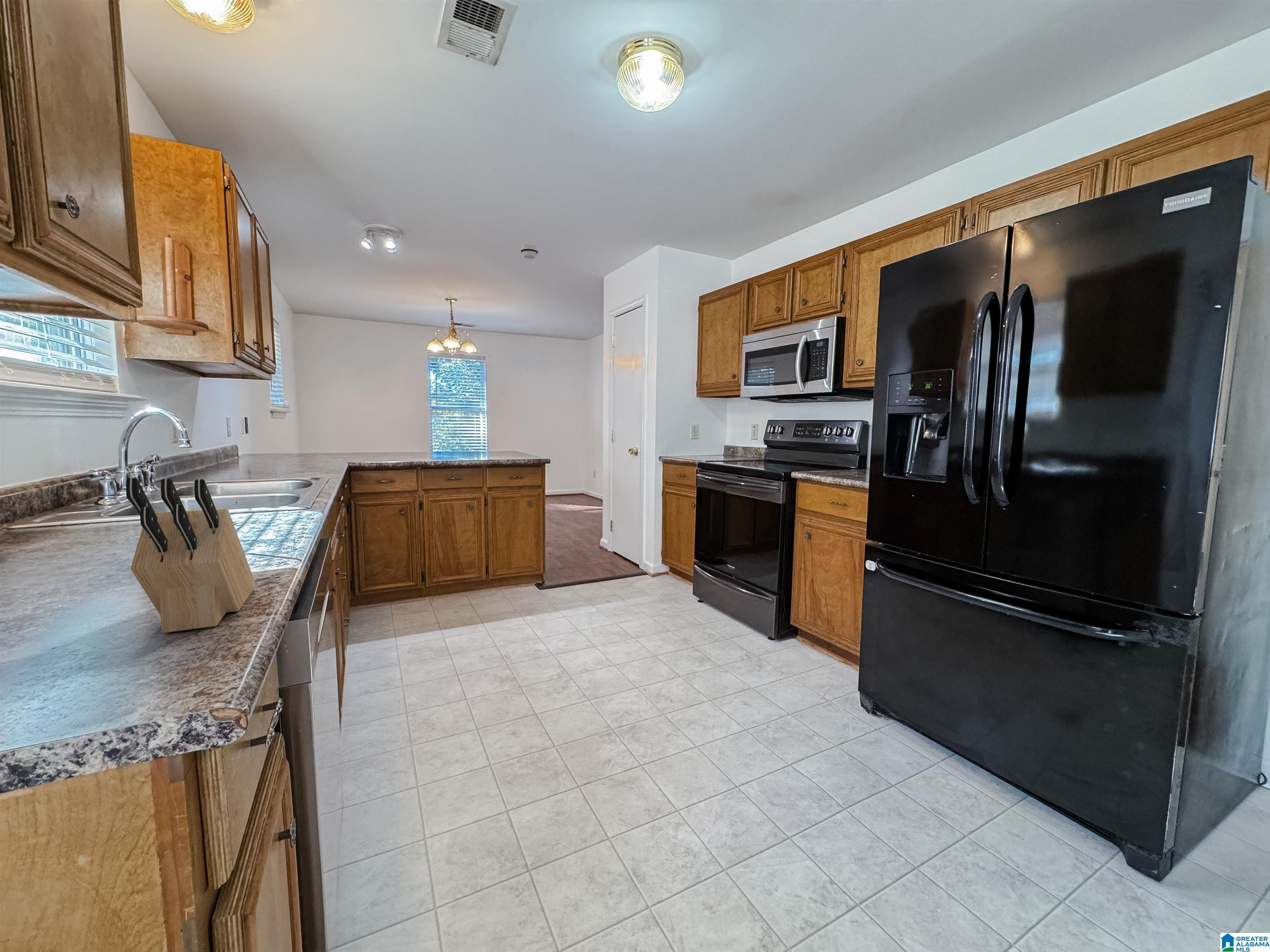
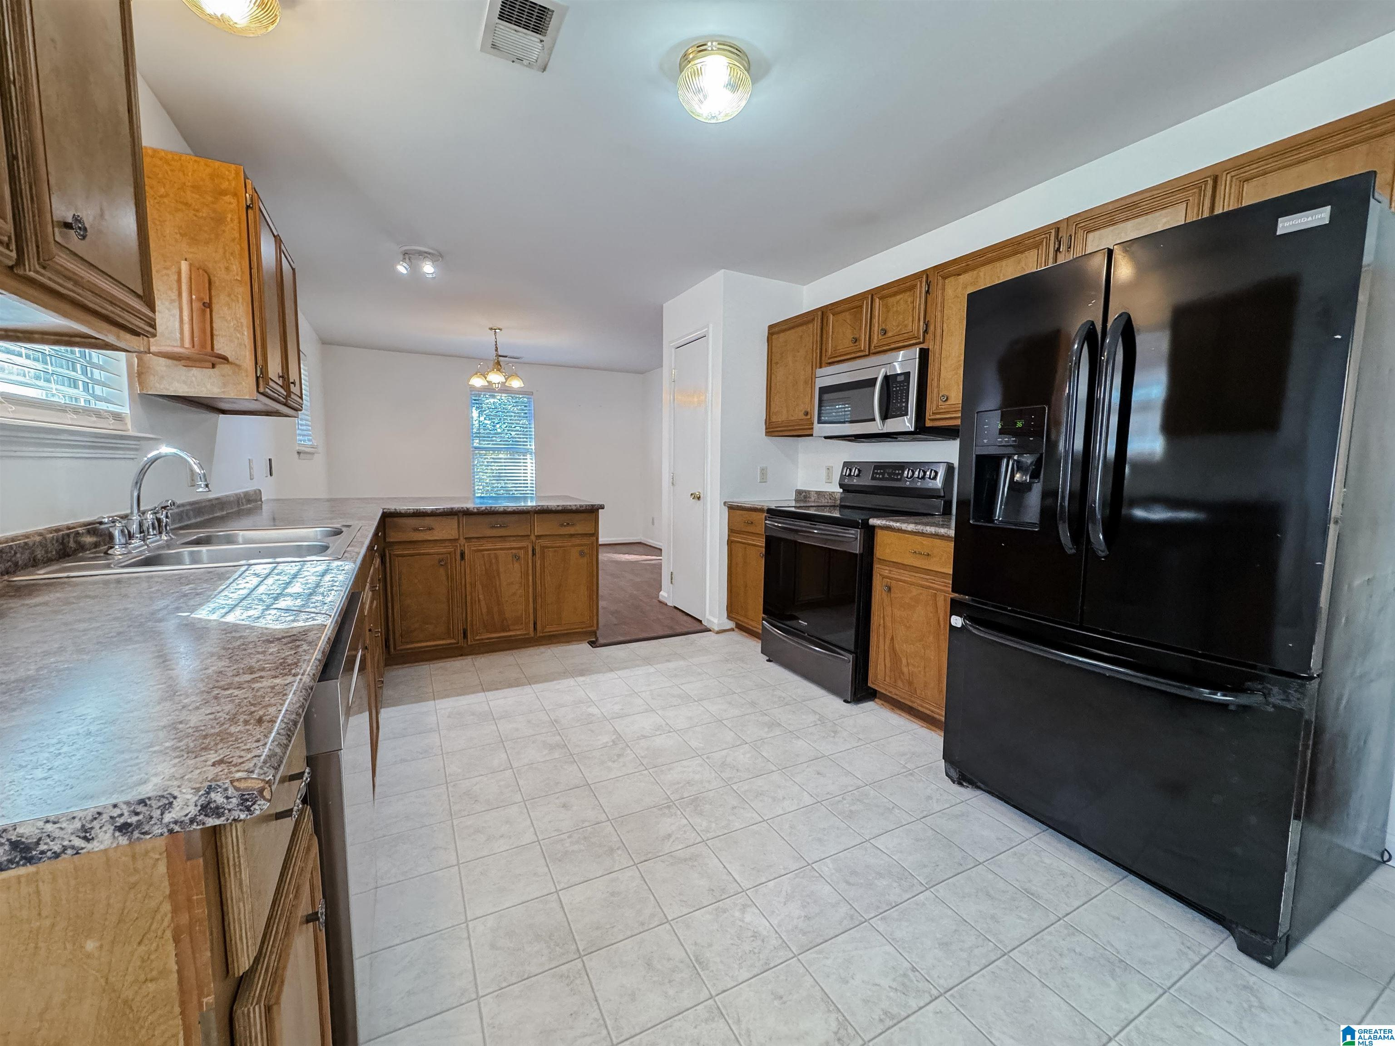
- smoke detector [520,244,539,259]
- knife block [126,477,255,633]
